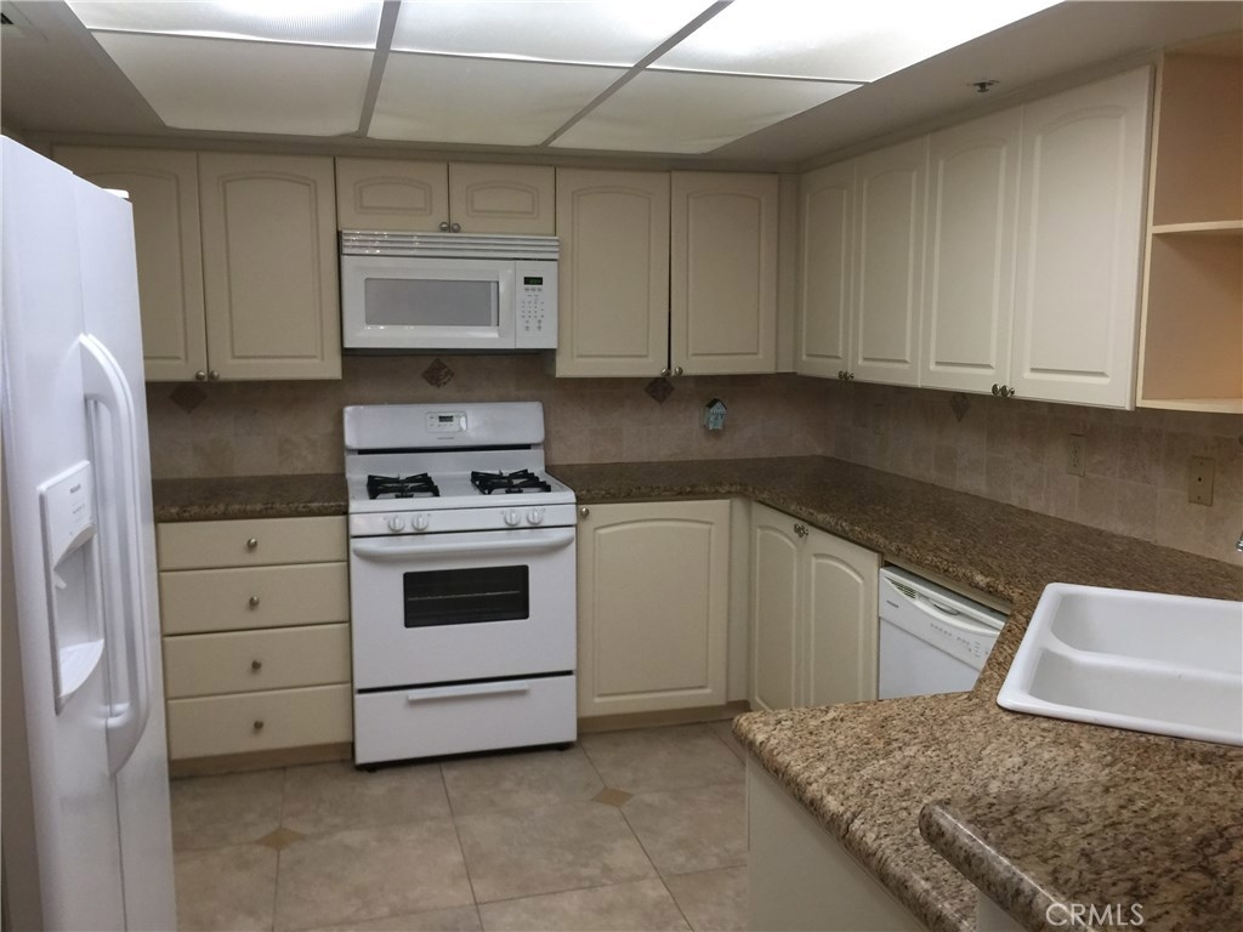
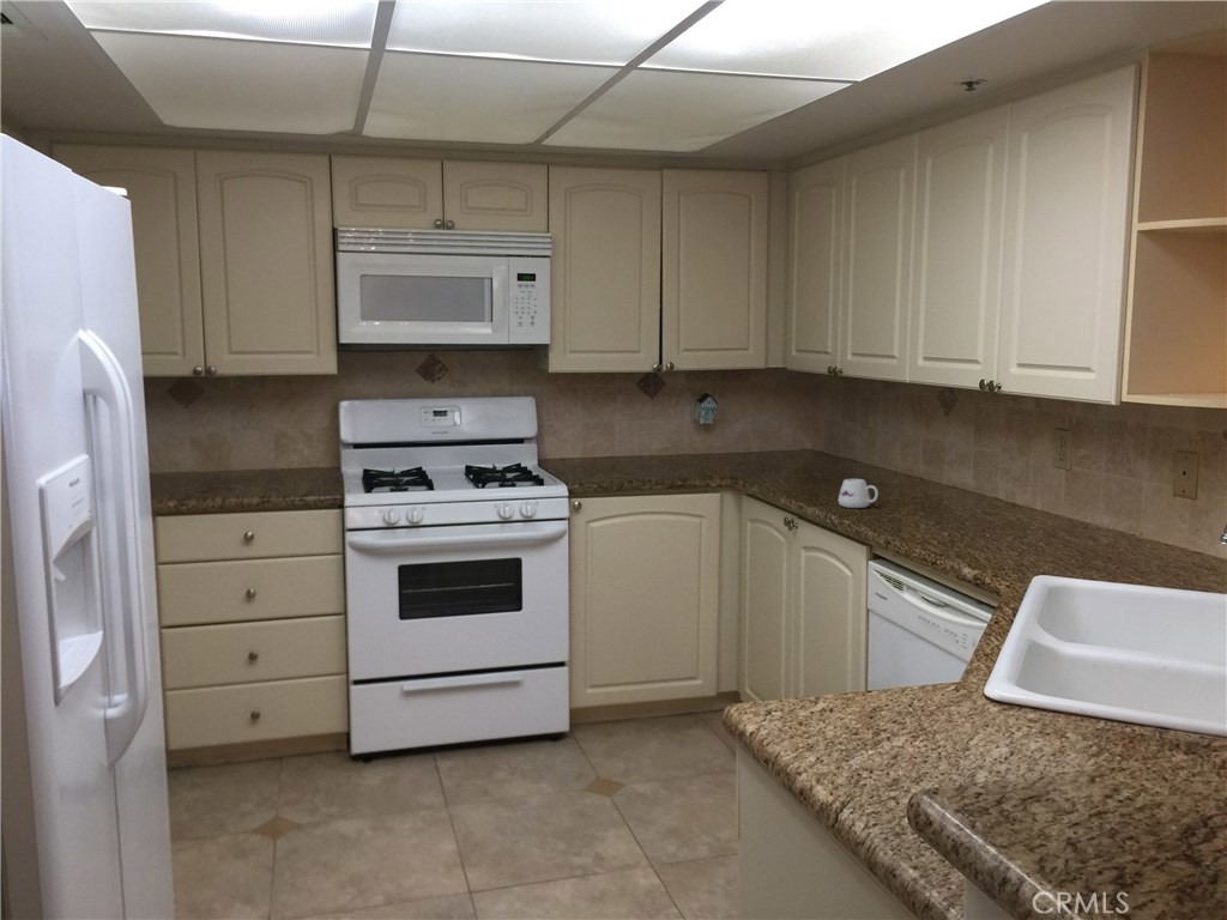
+ mug [838,478,880,509]
